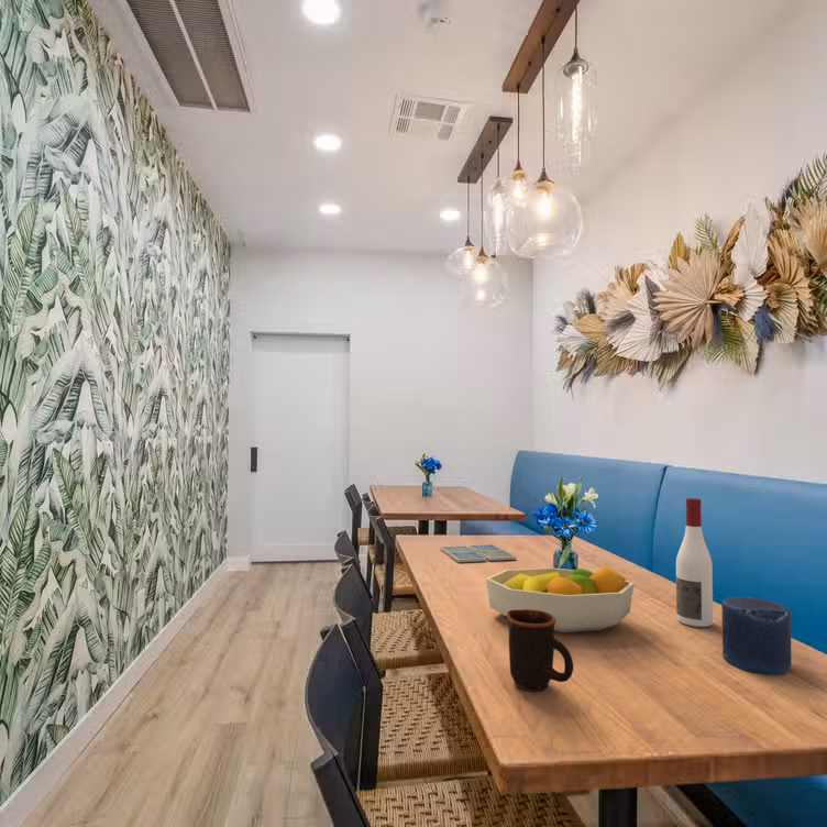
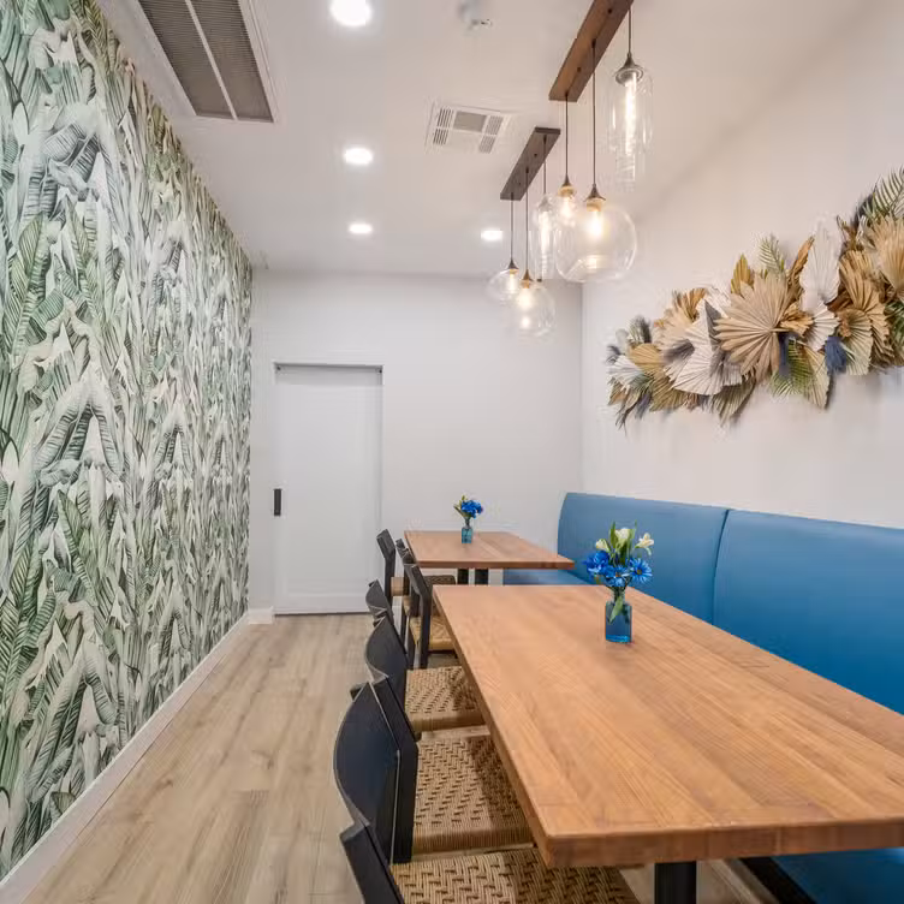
- alcohol [675,497,714,628]
- candle [720,596,793,675]
- fruit bowl [485,564,636,633]
- mug [506,609,574,692]
- drink coaster [439,543,518,563]
